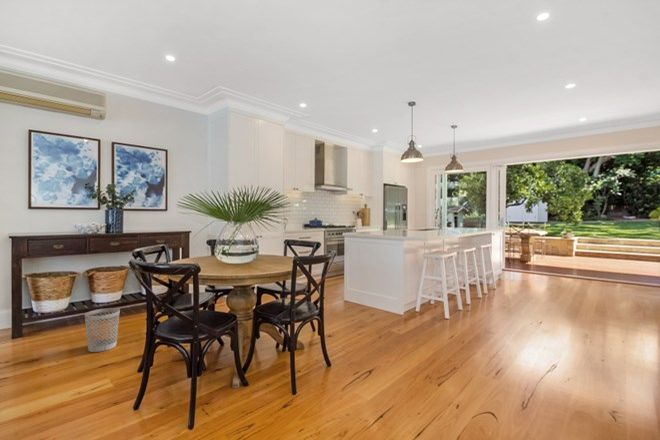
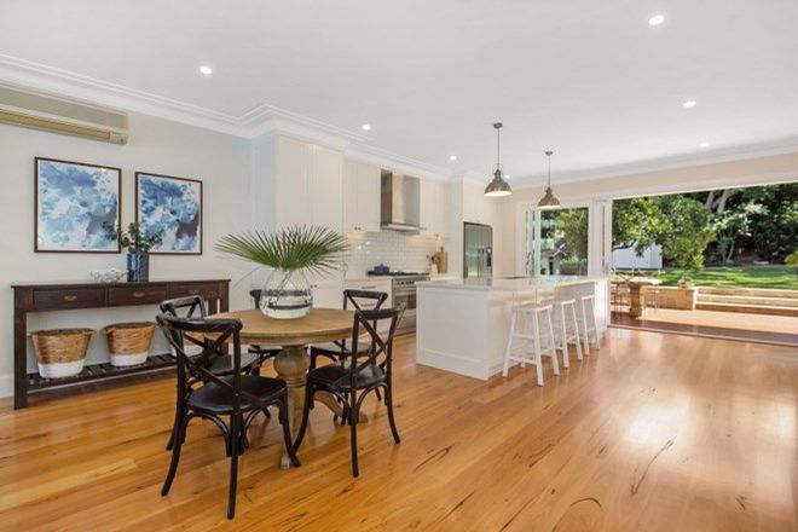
- wastebasket [84,307,121,353]
